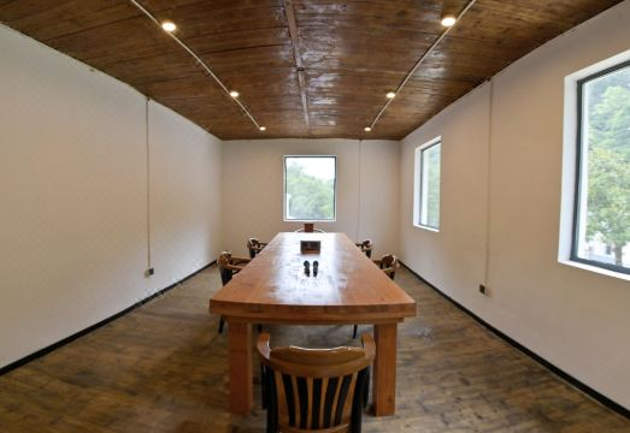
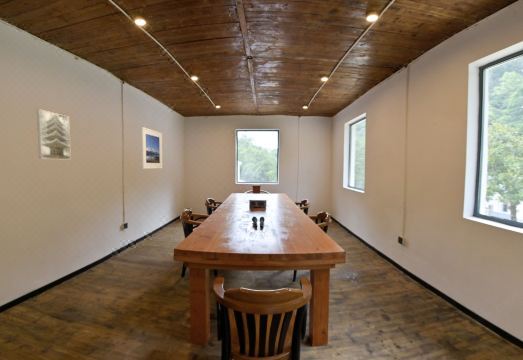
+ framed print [140,126,163,170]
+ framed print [36,108,72,161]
